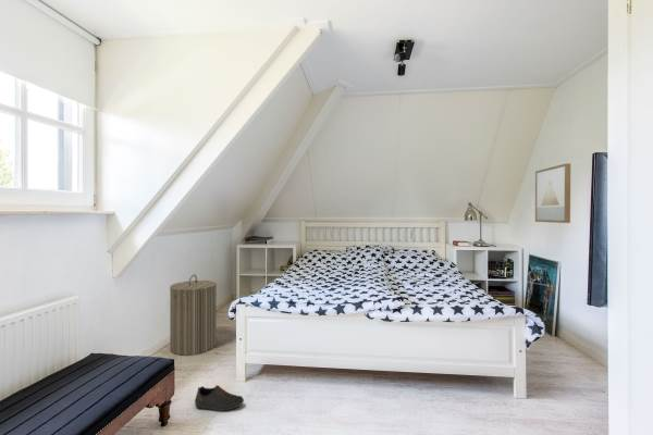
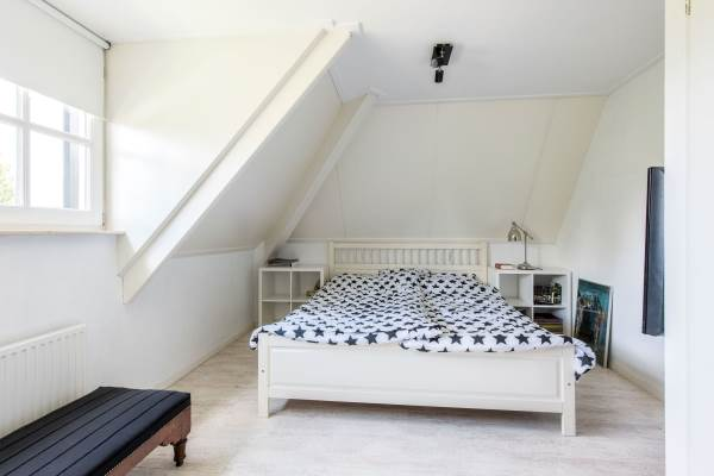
- laundry hamper [169,274,218,357]
- shoe [194,384,245,412]
- wall art [534,162,571,224]
